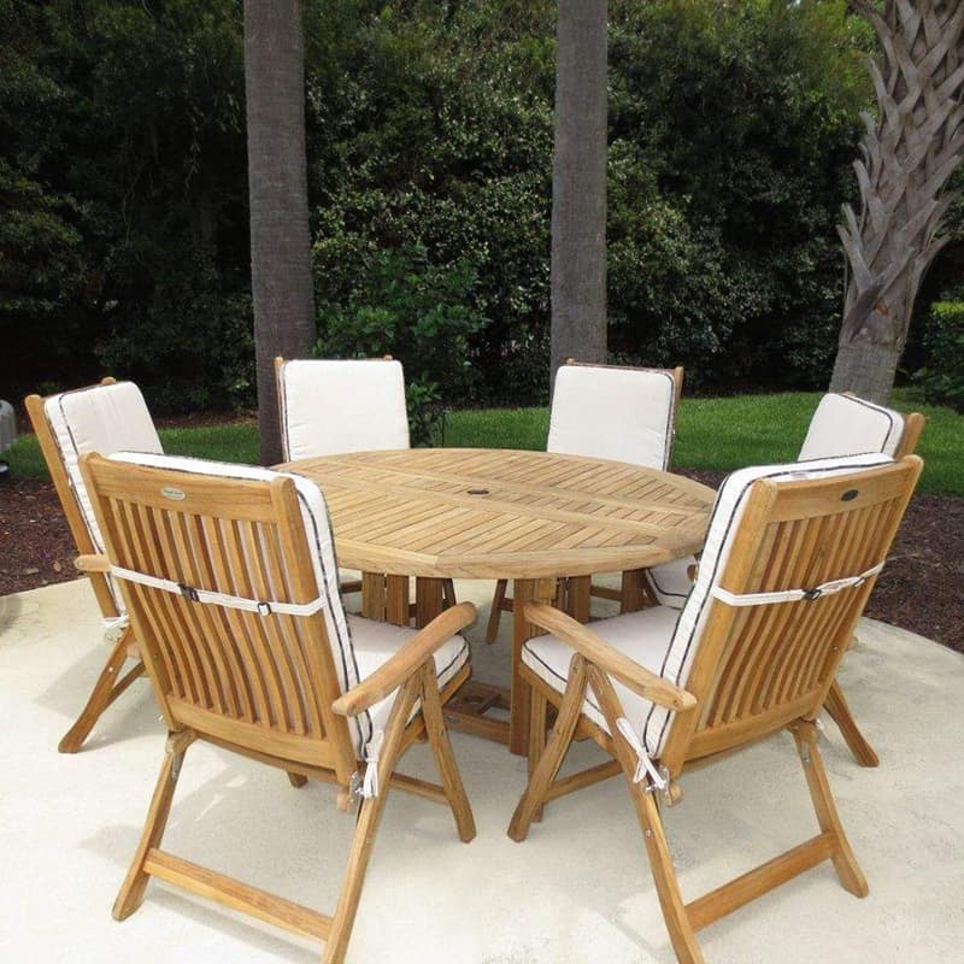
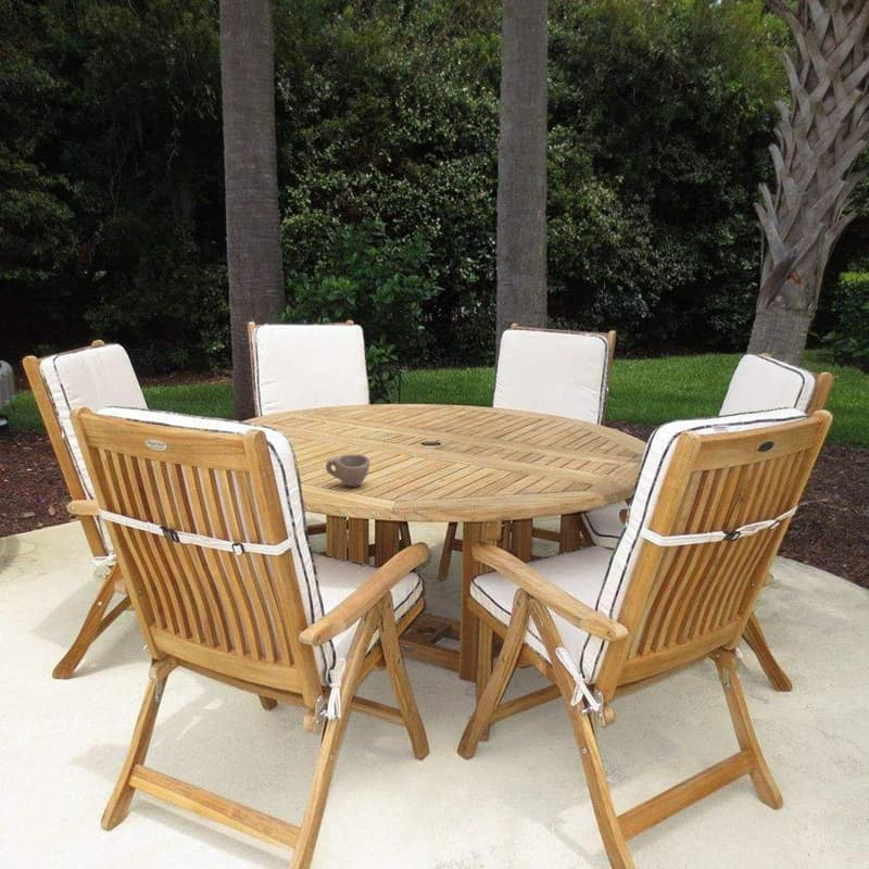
+ cup [325,453,370,488]
